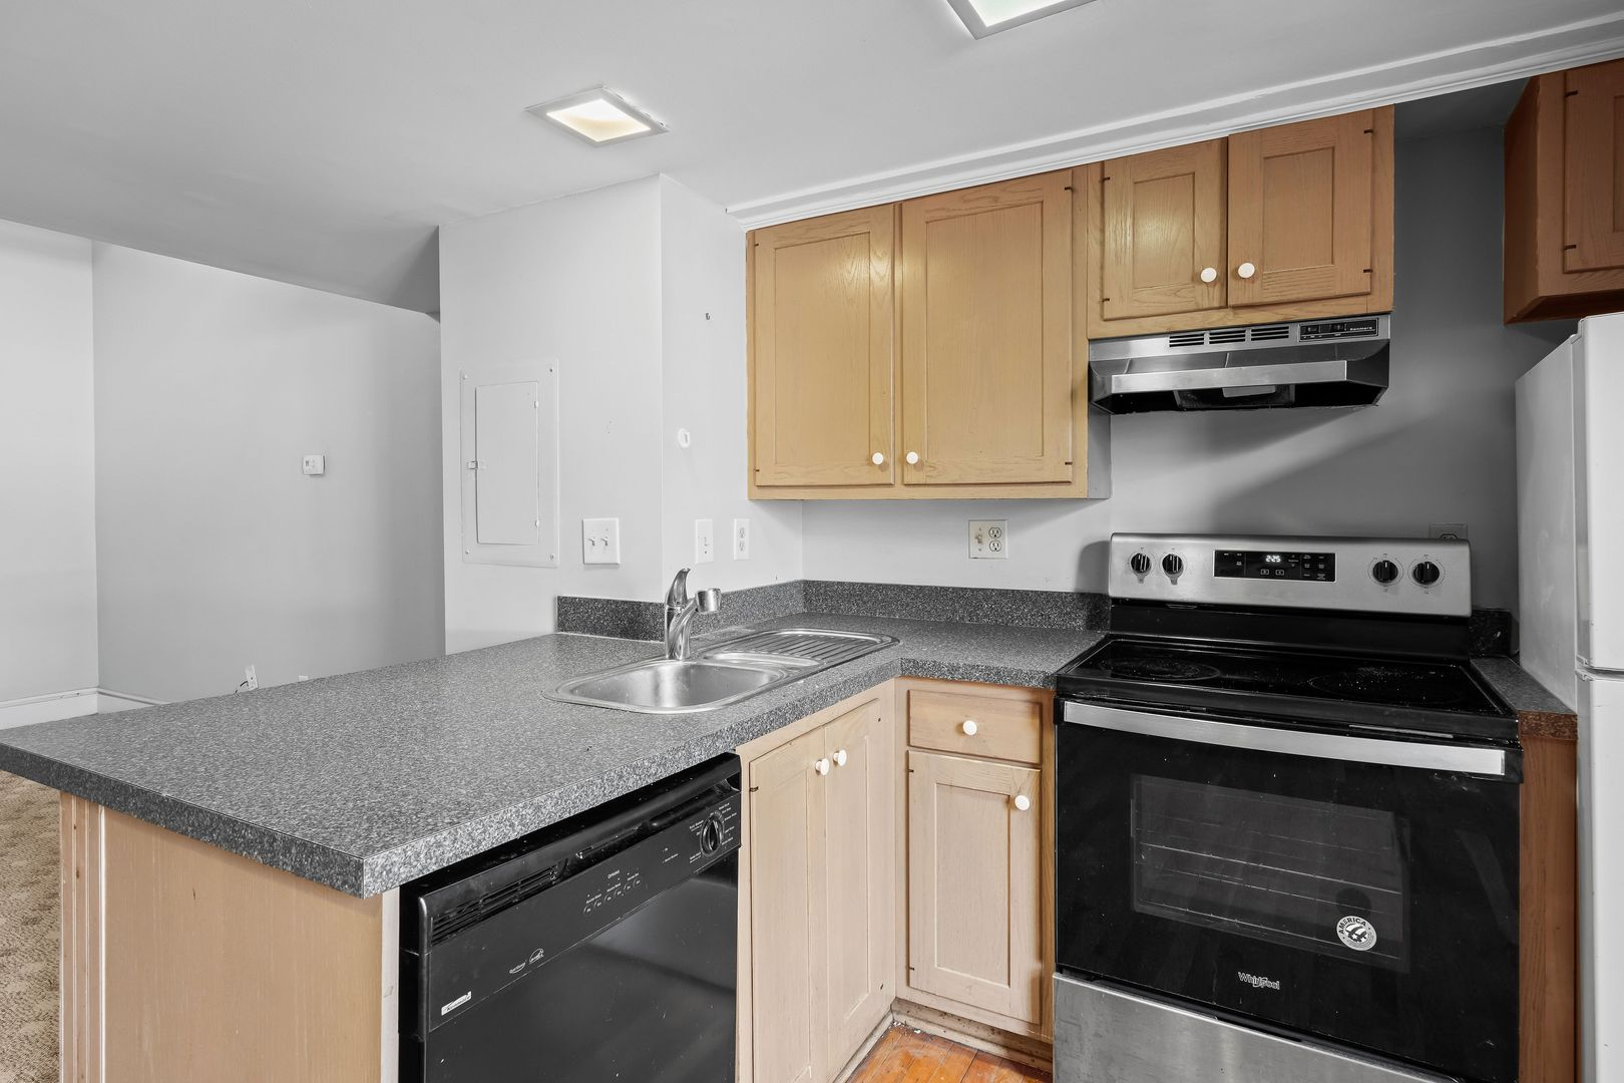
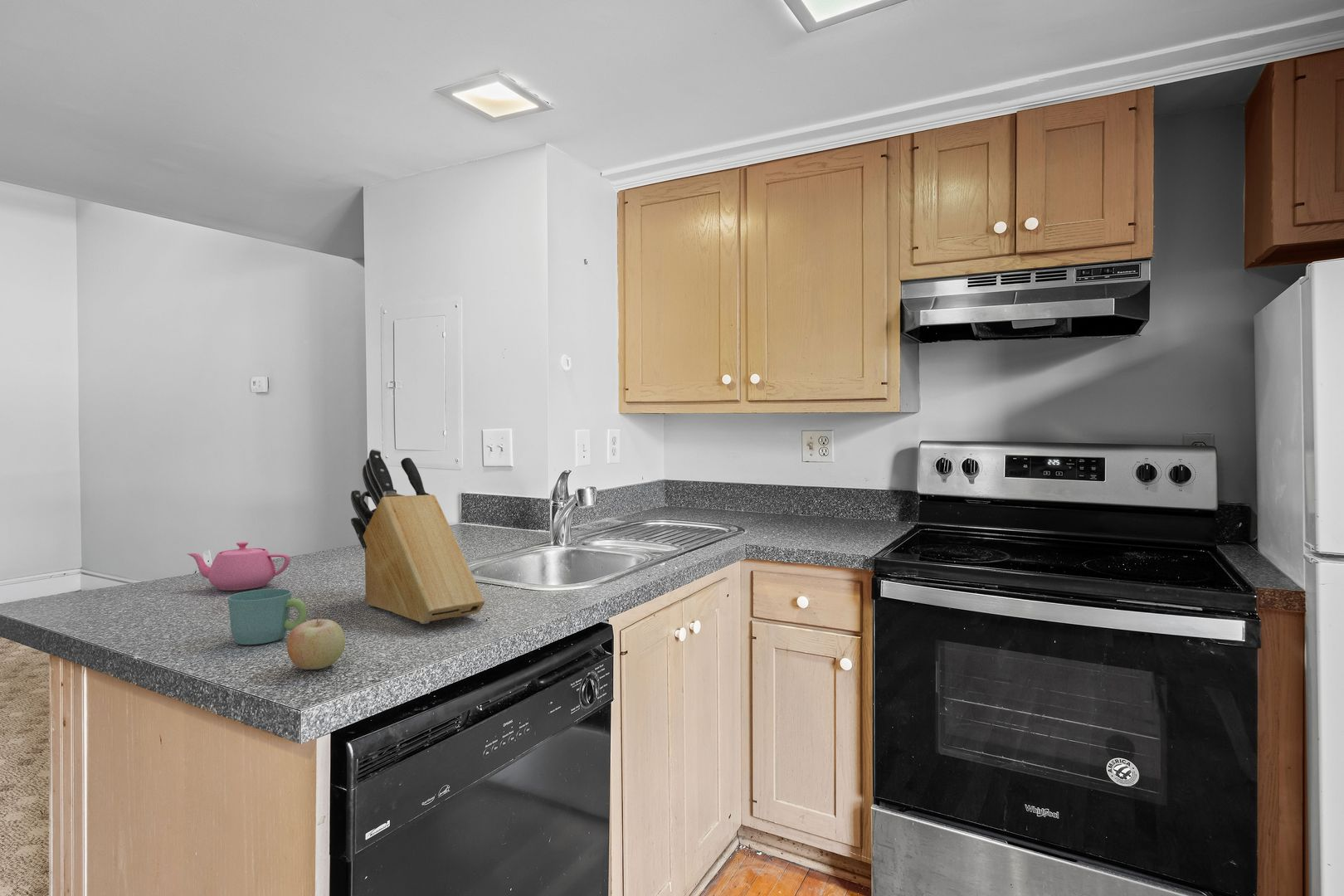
+ fruit [286,611,346,670]
+ teapot [186,541,291,592]
+ mug [226,588,308,645]
+ knife block [350,448,485,625]
